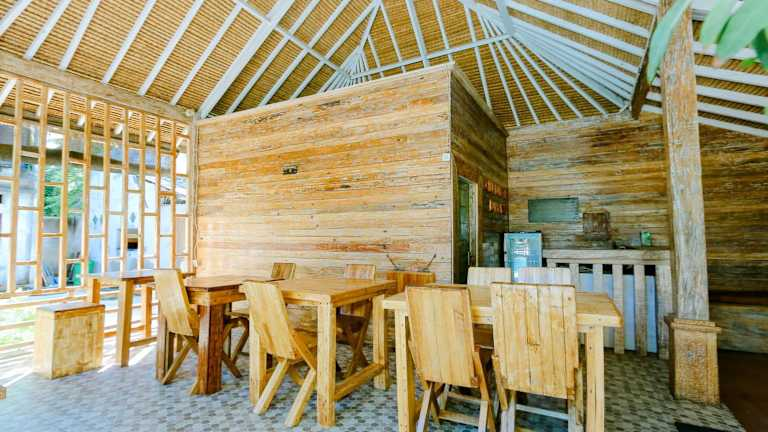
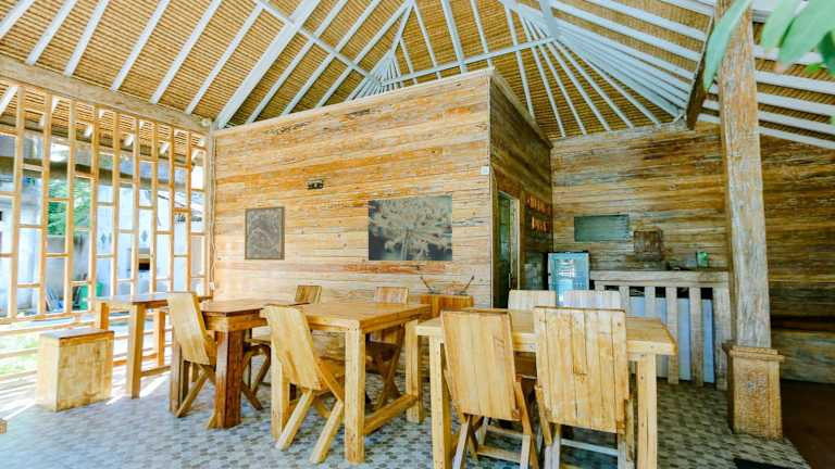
+ wall art [244,205,286,262]
+ wall art [367,194,453,263]
